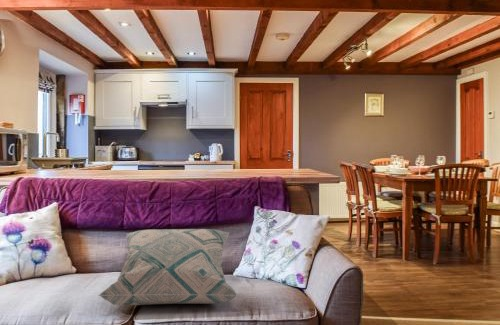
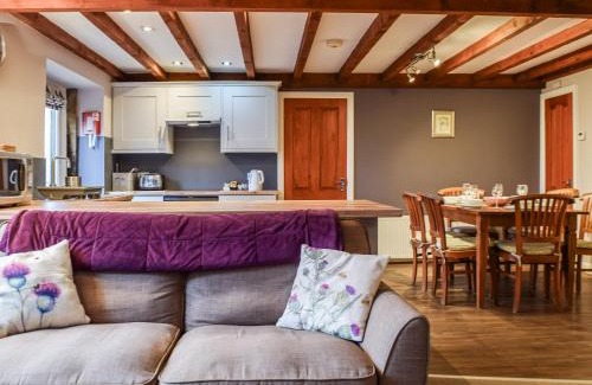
- decorative pillow [97,228,239,306]
